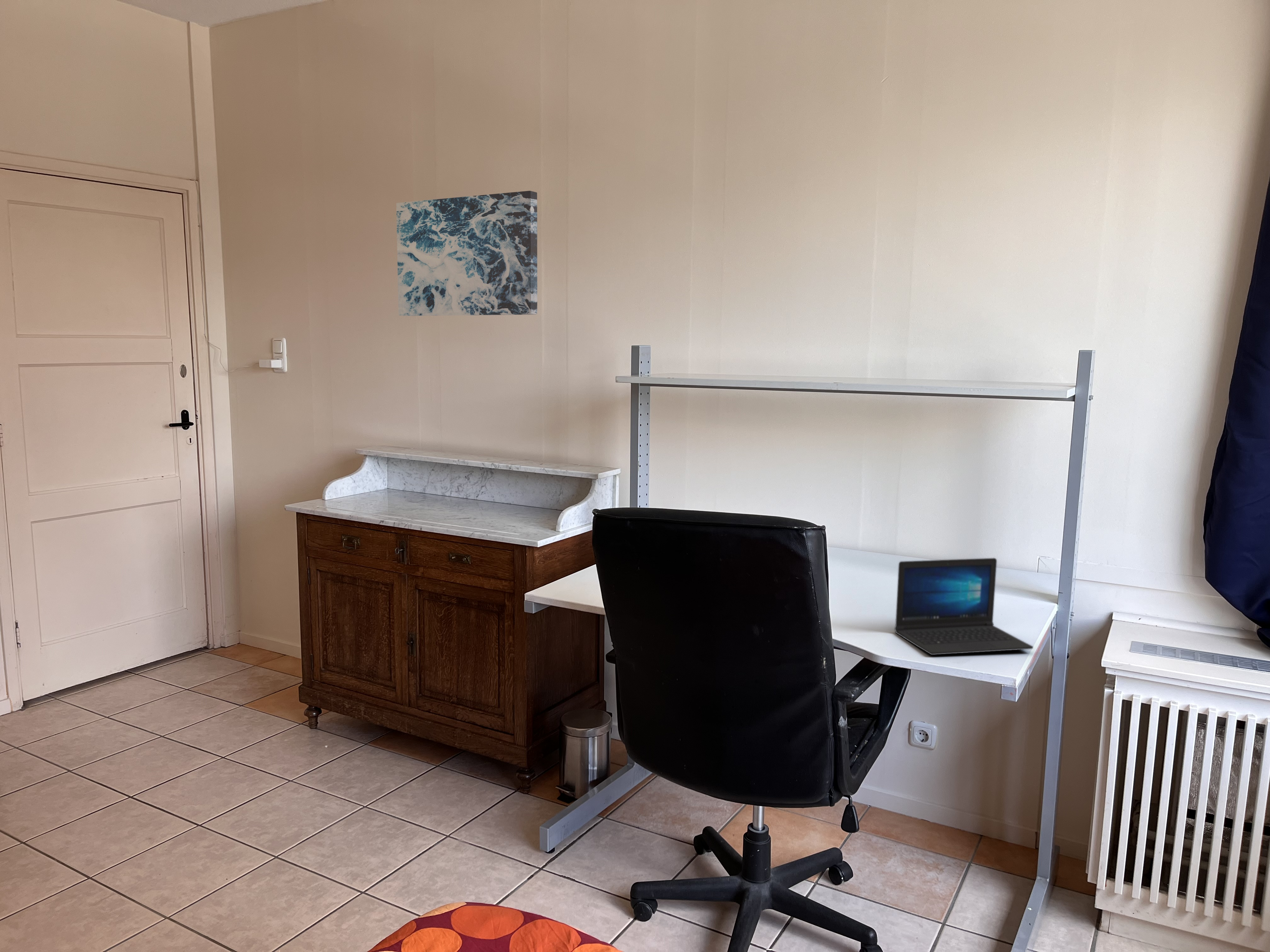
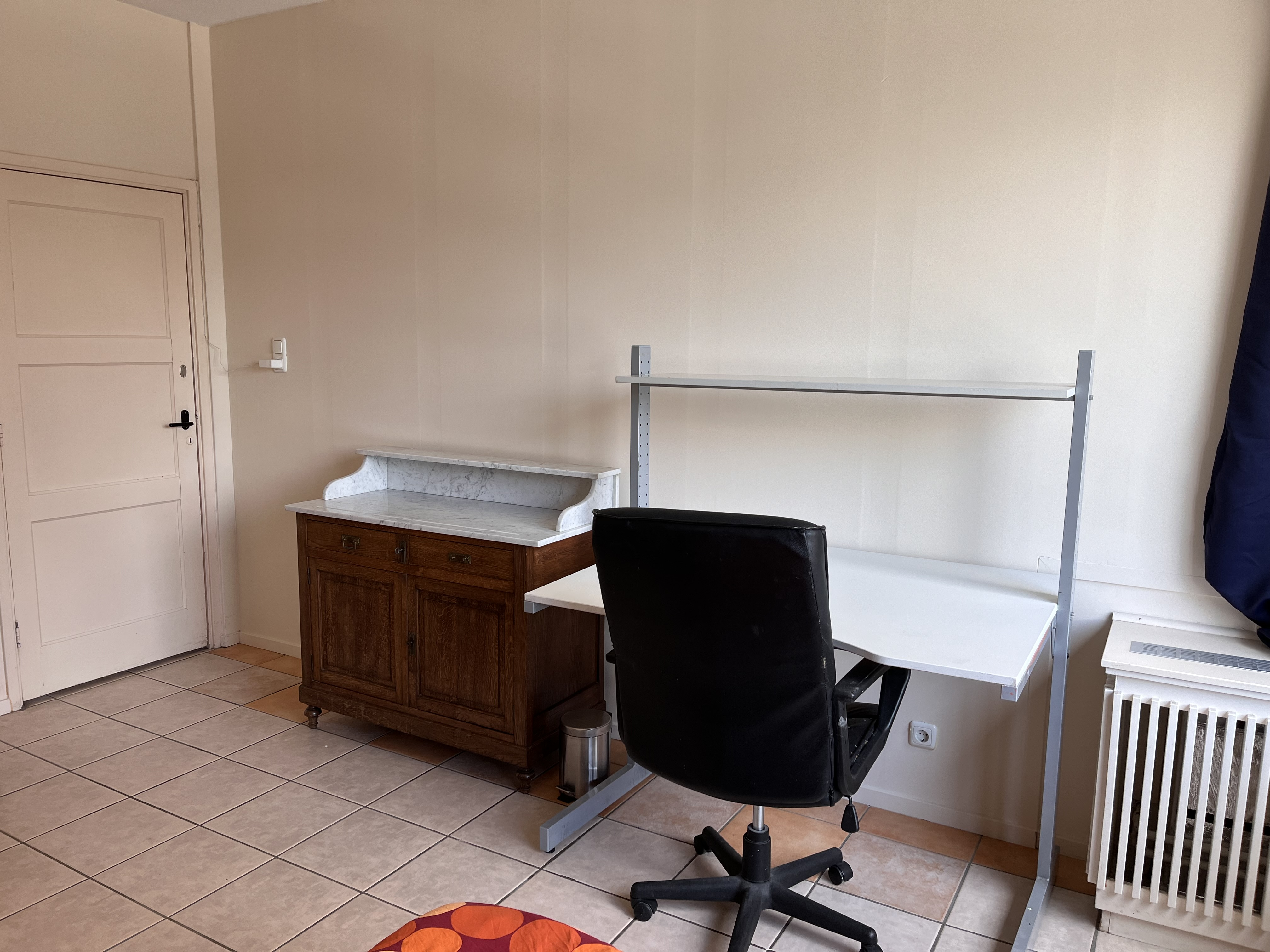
- laptop [894,558,1033,655]
- wall art [396,190,538,316]
